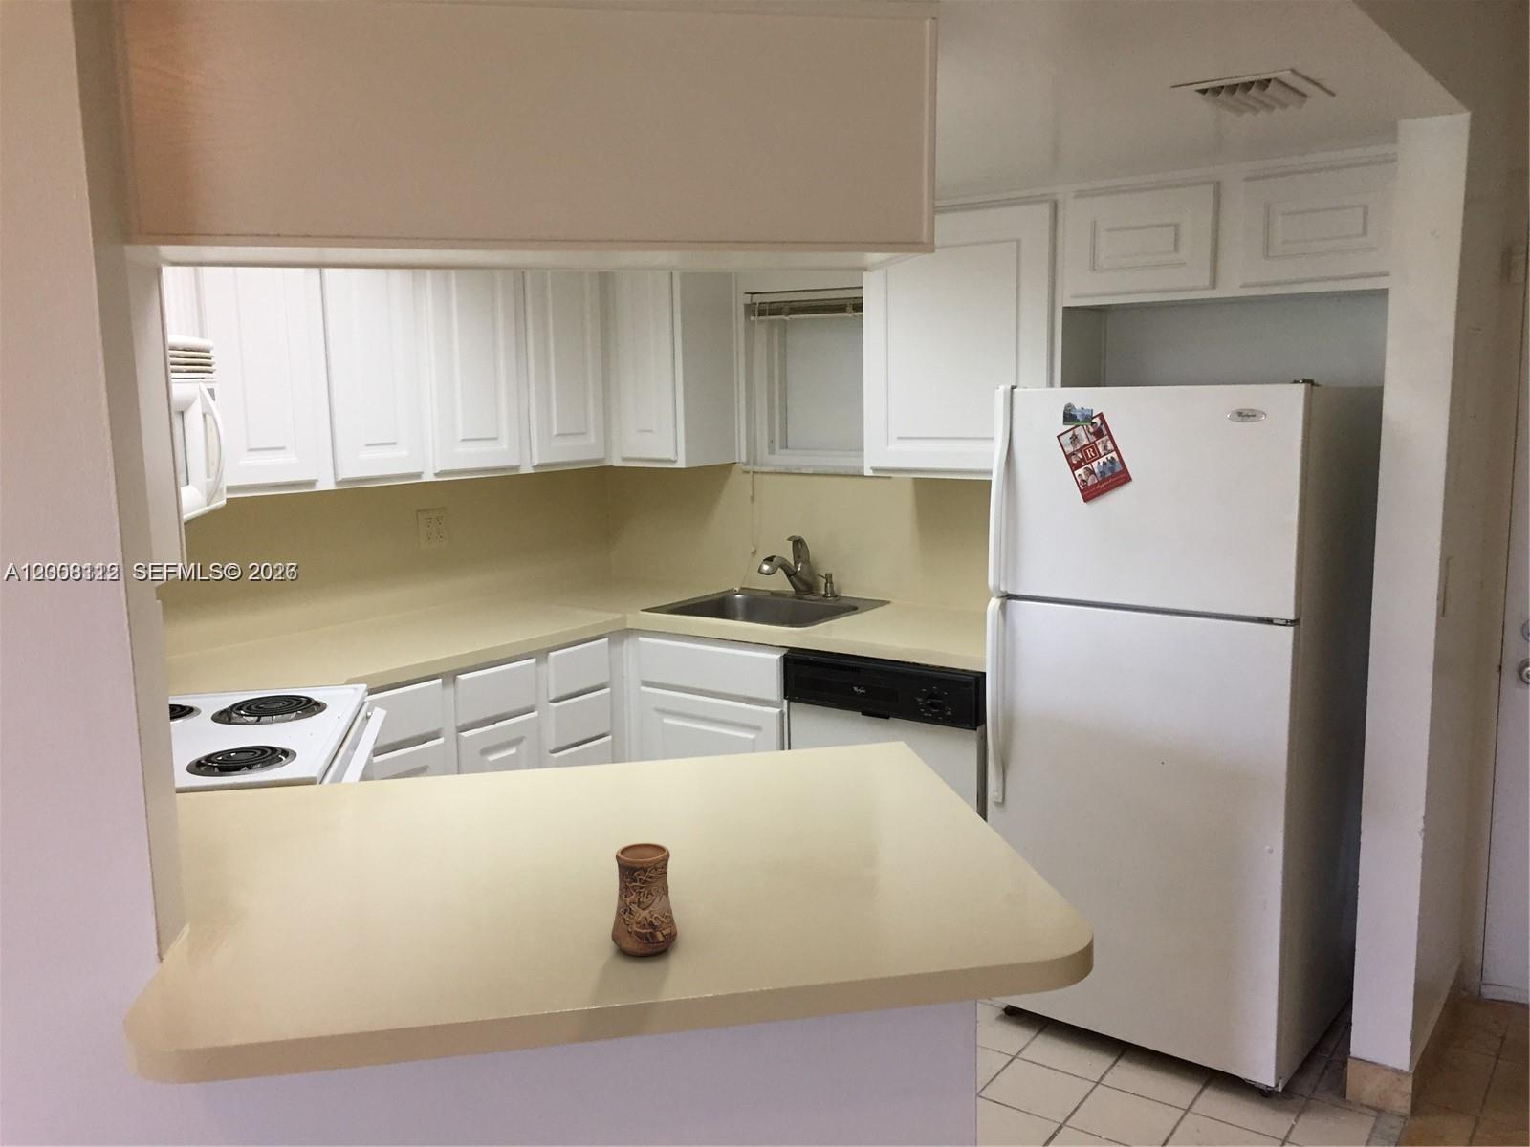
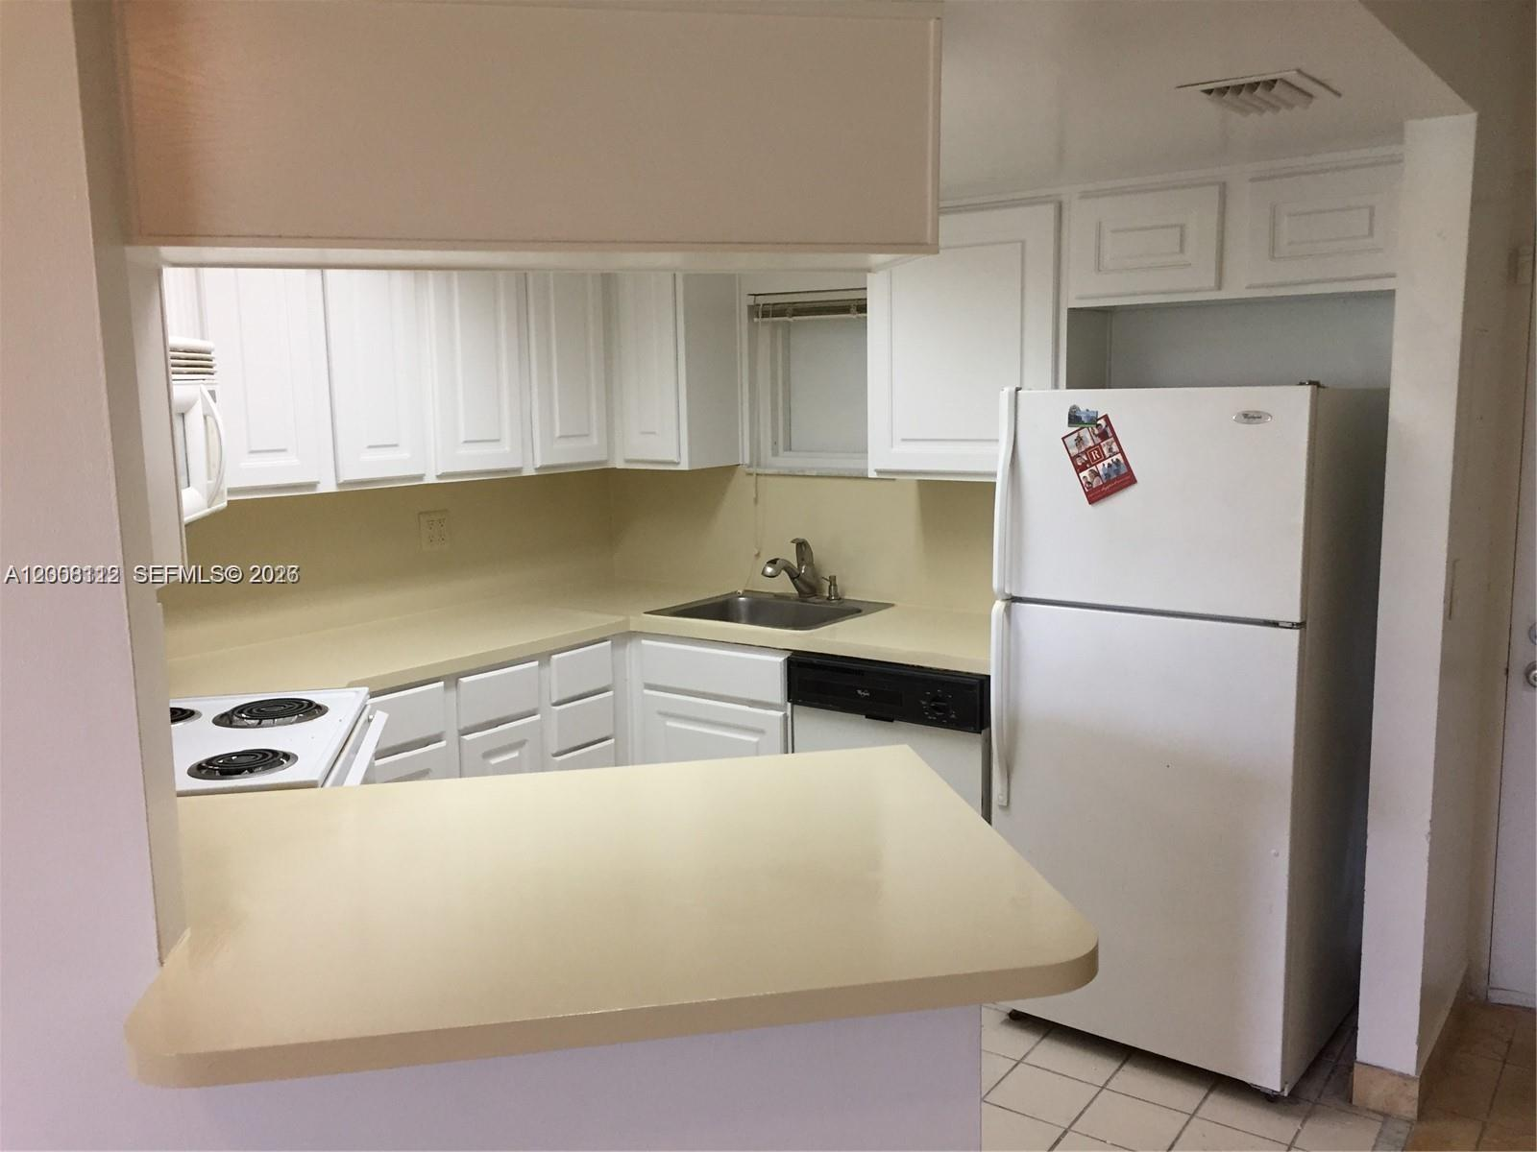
- cup [610,842,679,957]
